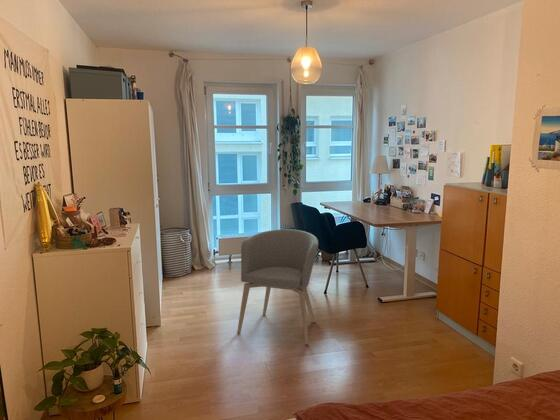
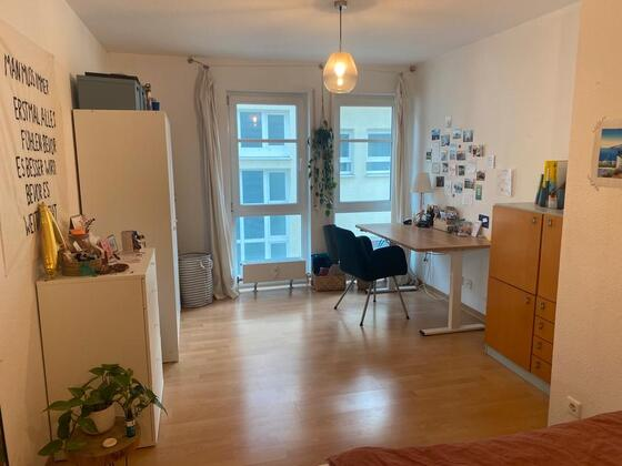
- armchair [236,228,319,345]
